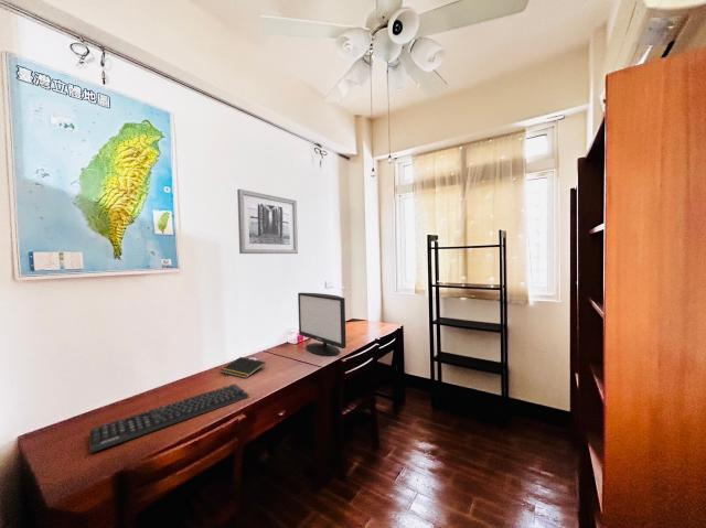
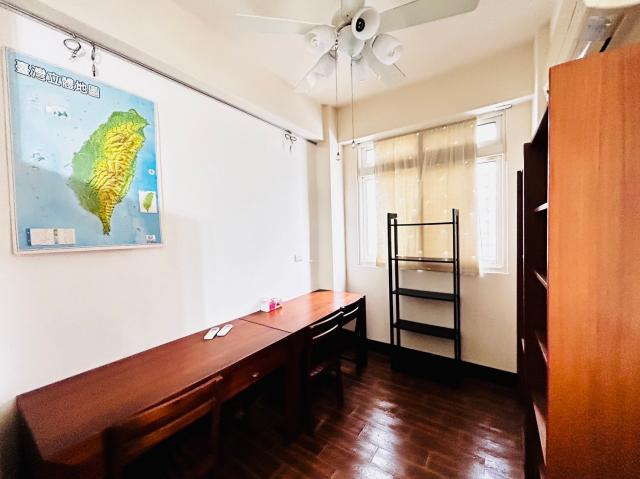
- notepad [220,356,267,379]
- wall art [236,188,299,255]
- keyboard [88,382,250,454]
- monitor [297,291,347,357]
